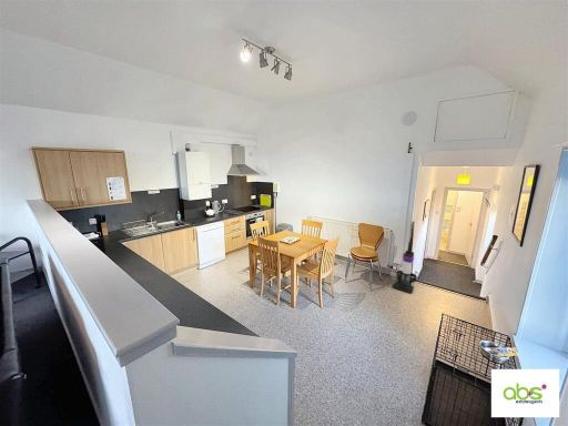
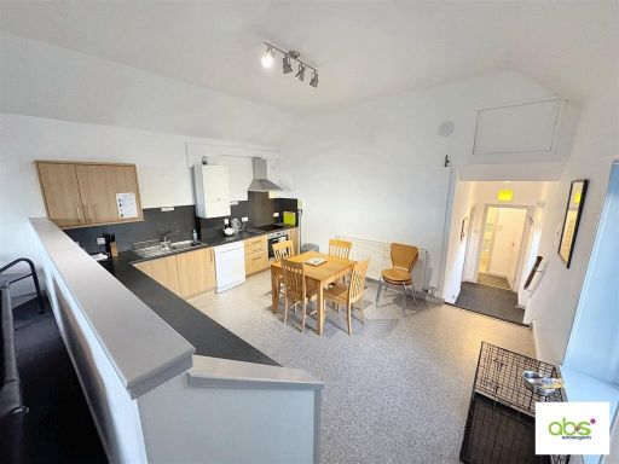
- vacuum cleaner [392,221,418,294]
